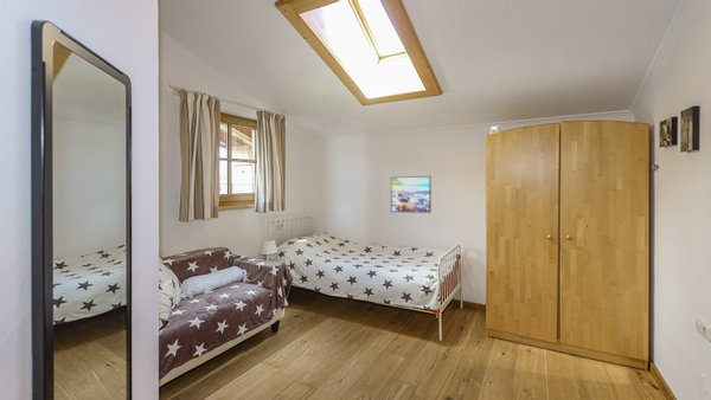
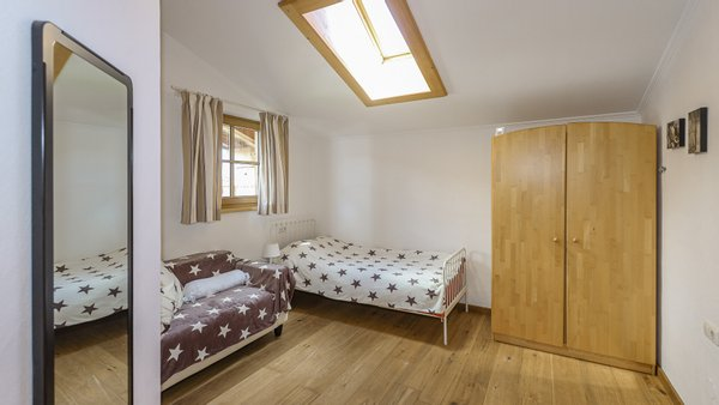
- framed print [390,175,433,214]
